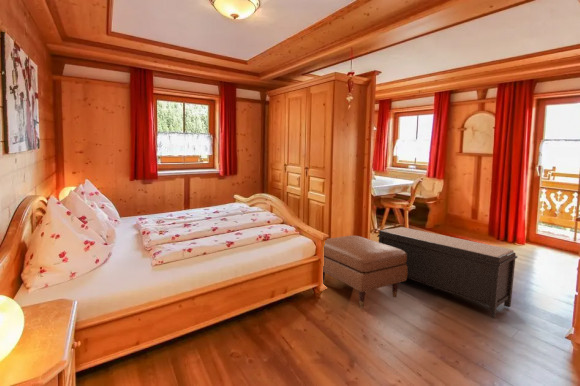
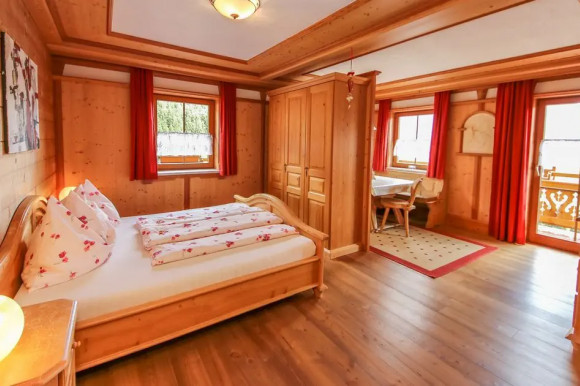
- bench [377,226,518,320]
- ottoman [323,235,408,309]
